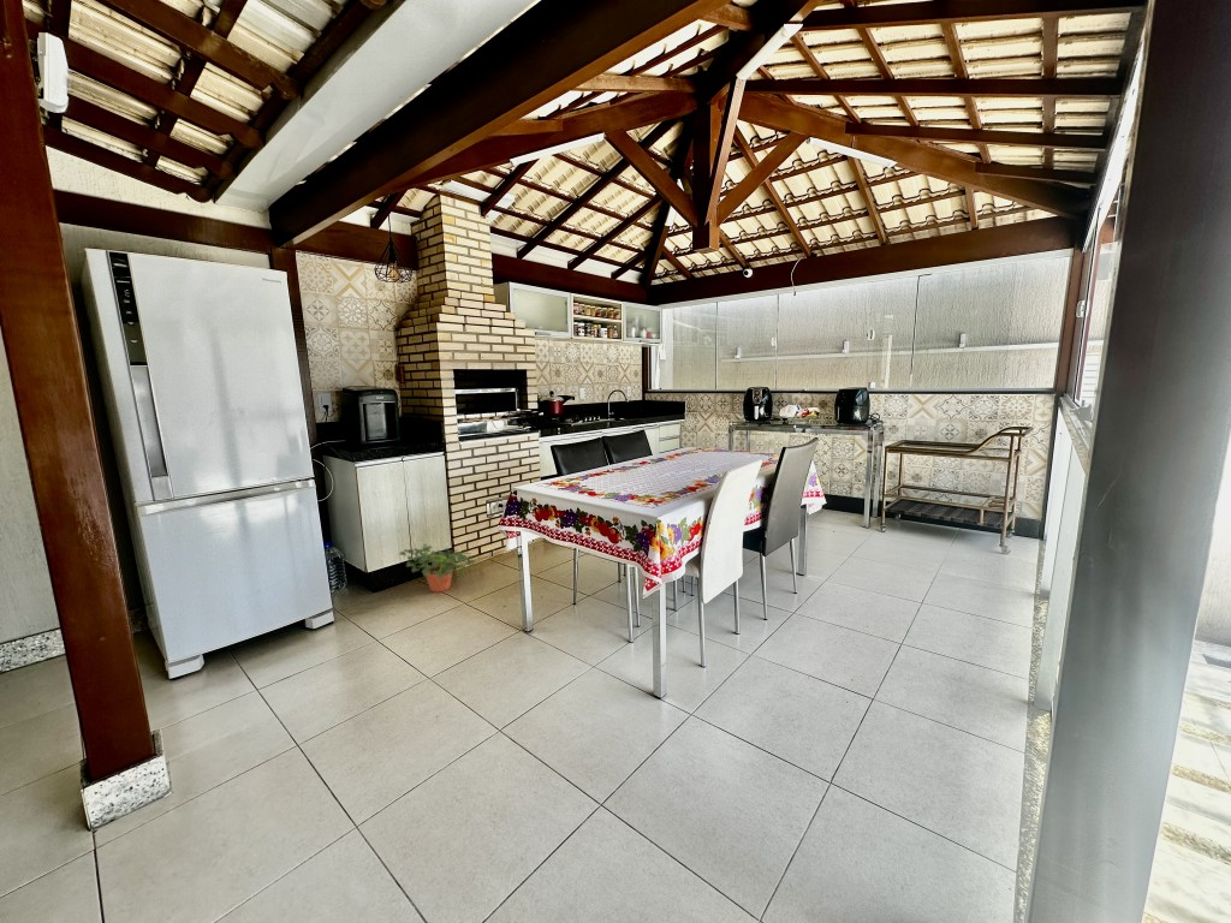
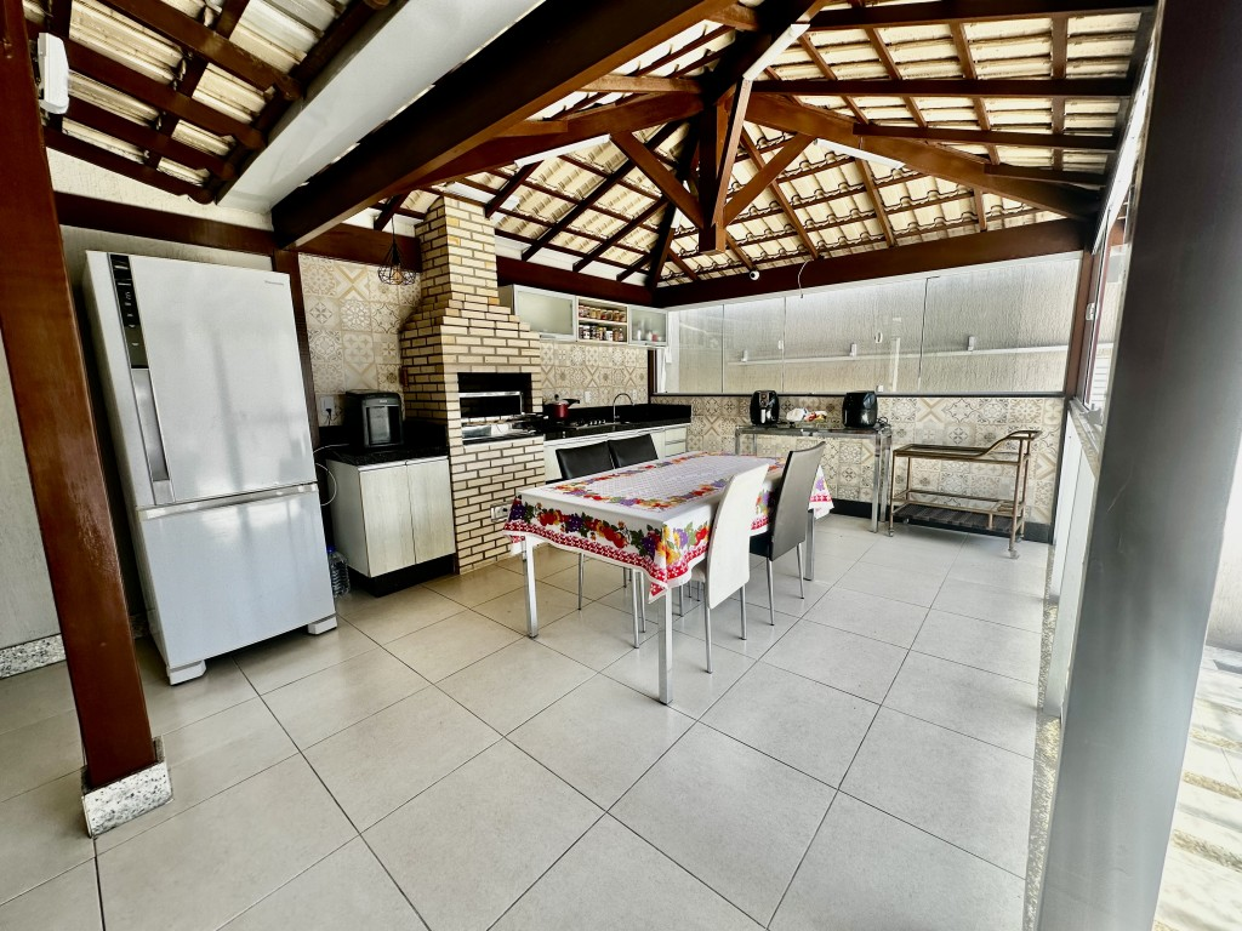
- potted plant [398,543,478,594]
